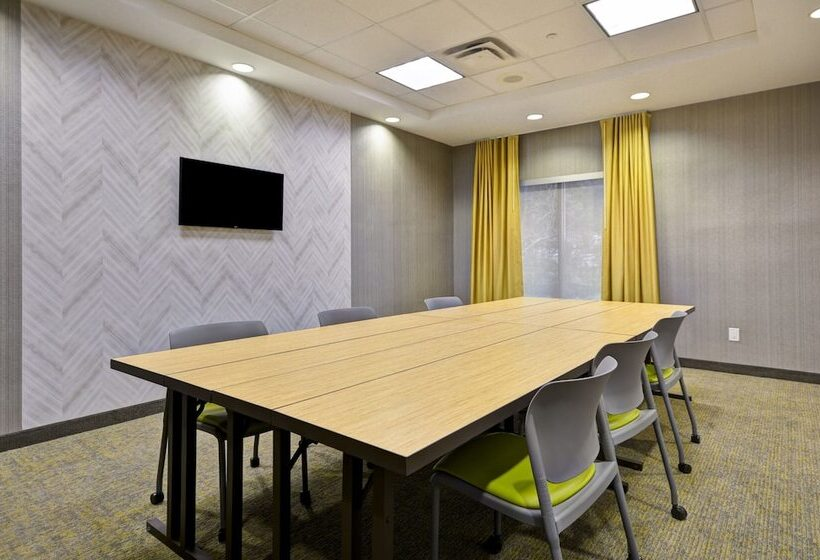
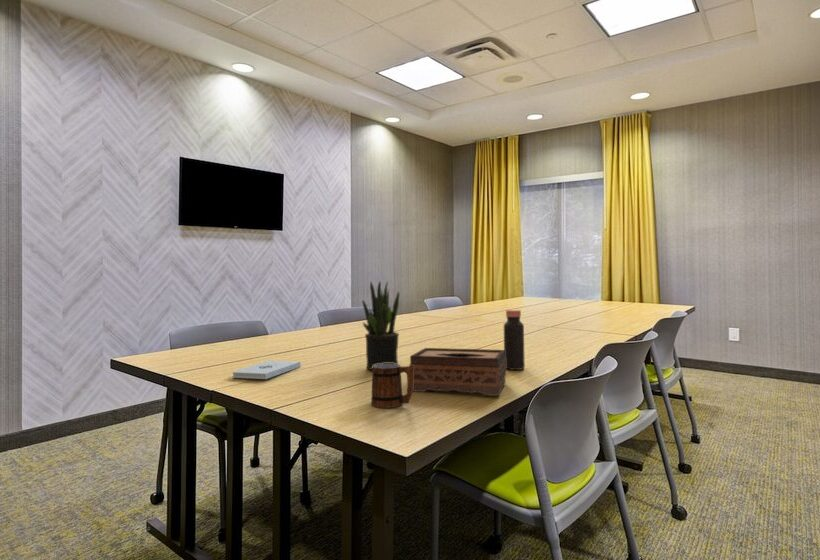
+ mug [370,363,414,409]
+ potted plant [361,280,400,372]
+ bottle [503,309,526,371]
+ tissue box [408,347,507,397]
+ notepad [232,360,302,380]
